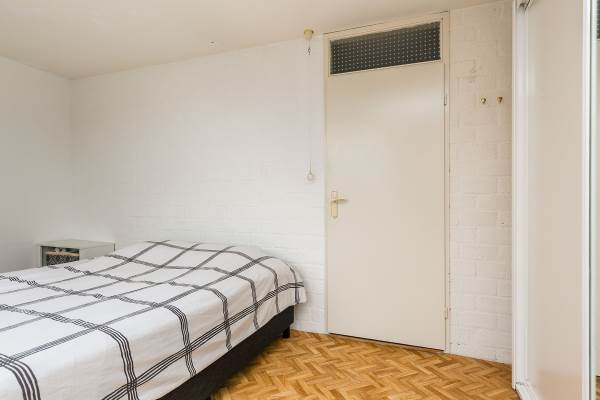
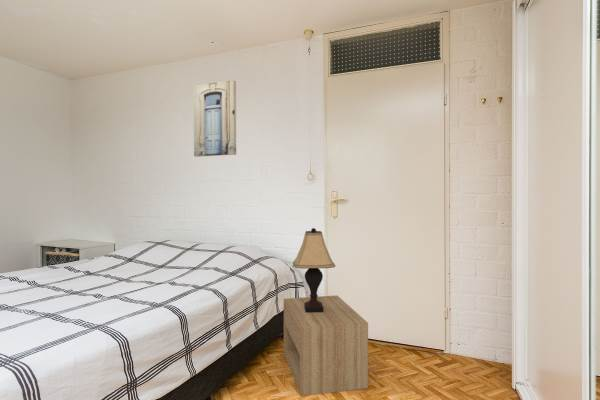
+ nightstand [283,294,369,397]
+ lamp [292,227,336,313]
+ wall art [193,79,237,158]
